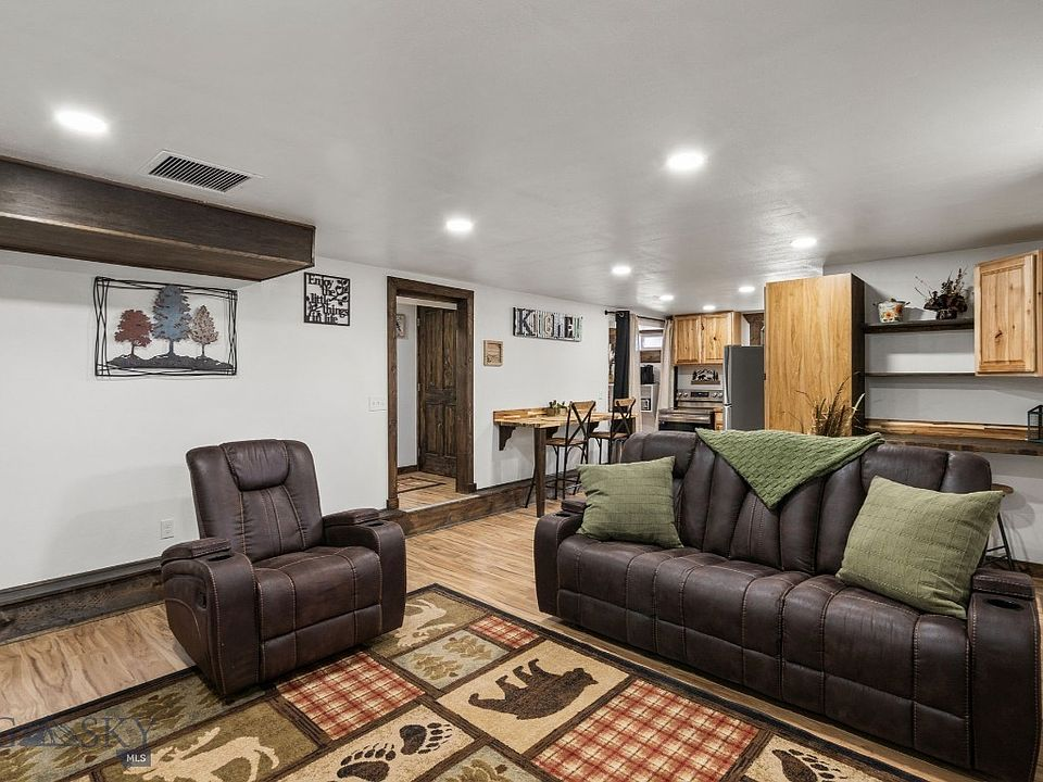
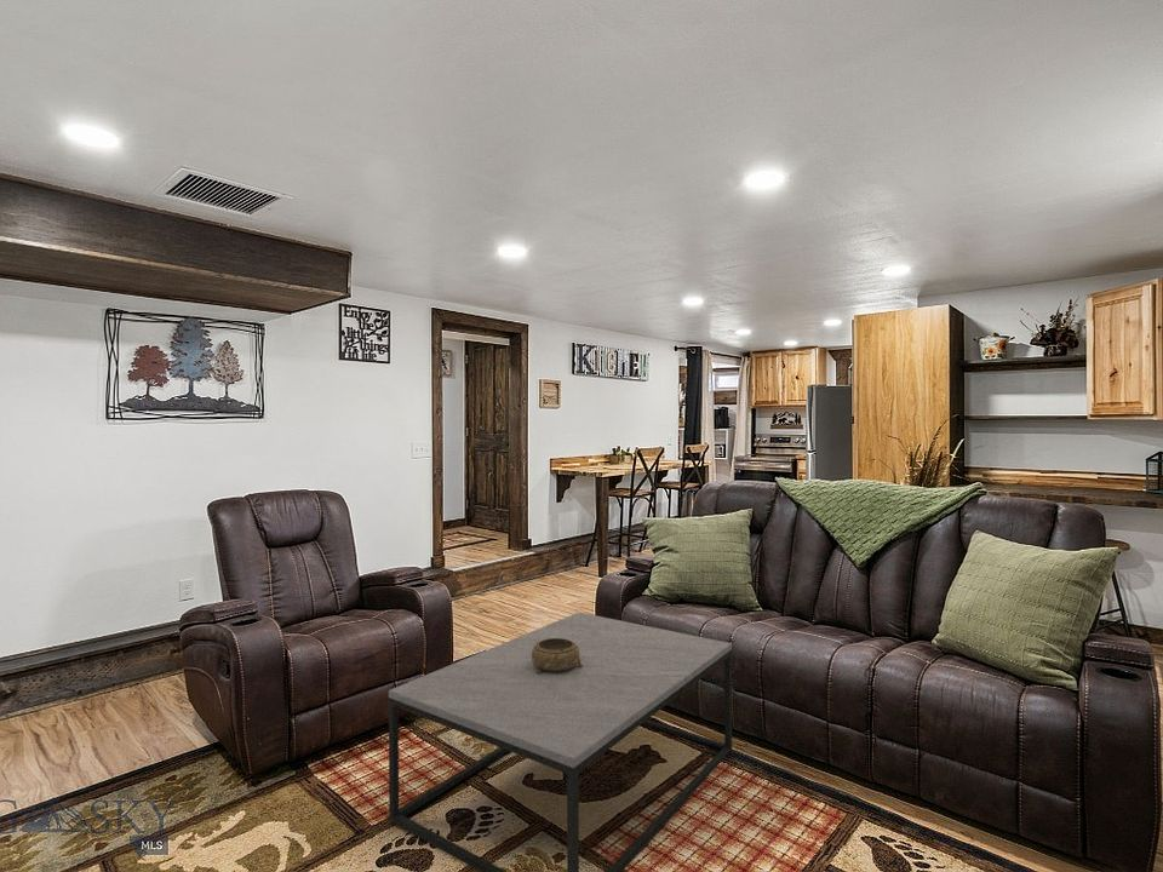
+ decorative bowl [532,638,583,673]
+ coffee table [388,612,733,872]
